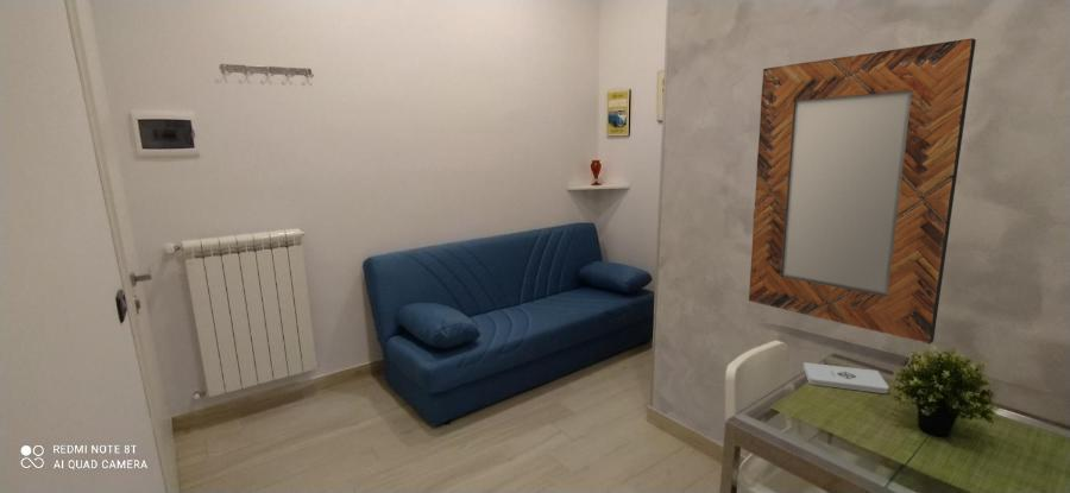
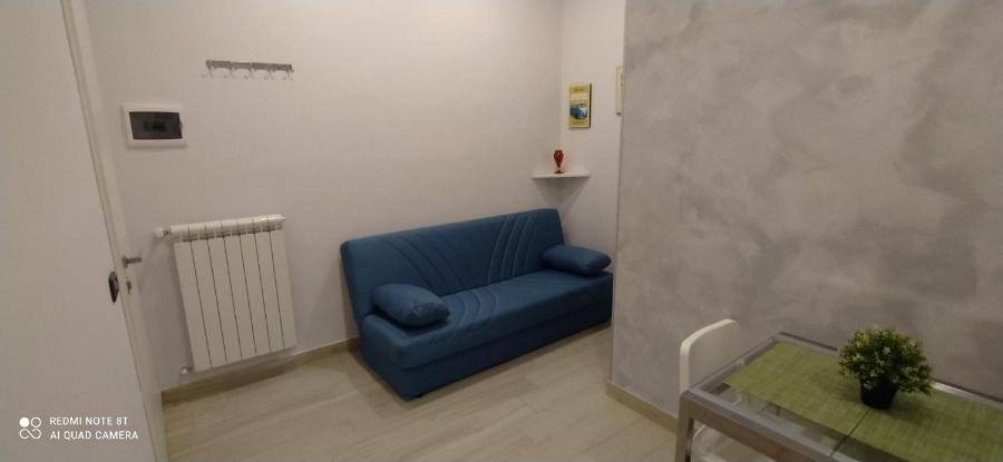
- home mirror [748,37,977,346]
- notepad [801,361,890,394]
